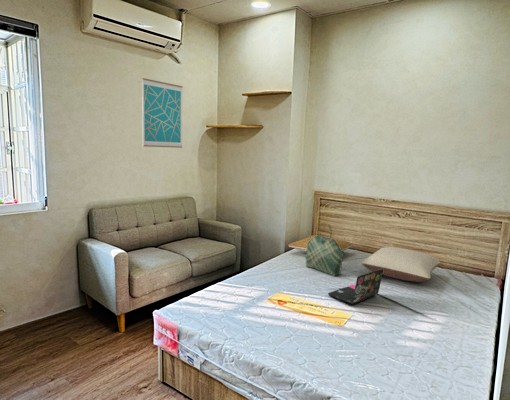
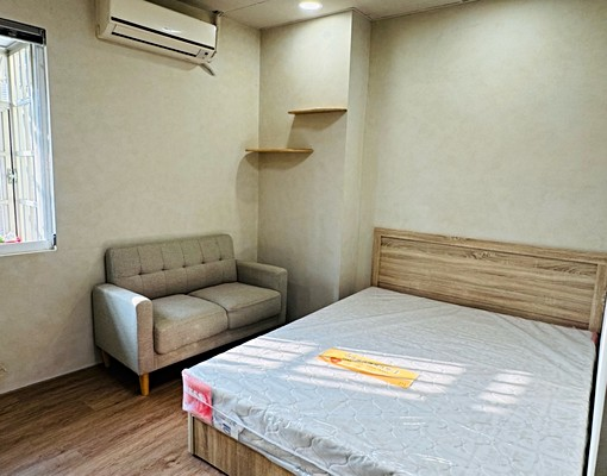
- wall art [141,77,184,149]
- tote bag [305,222,345,277]
- pillow [287,234,354,253]
- laptop [327,269,383,306]
- pillow [361,246,441,283]
